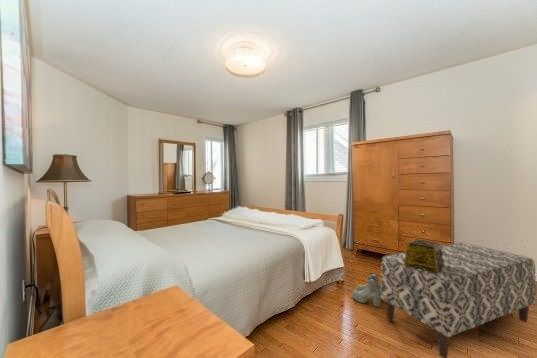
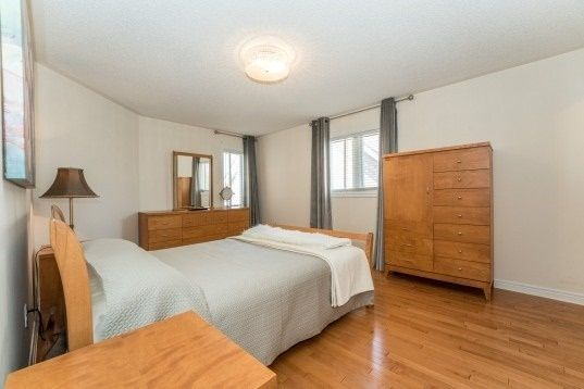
- decorative box [404,238,444,273]
- bench [380,242,537,358]
- boots [351,272,383,308]
